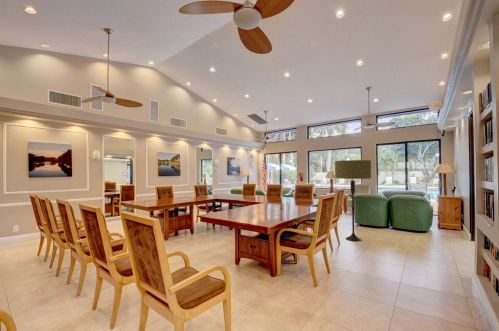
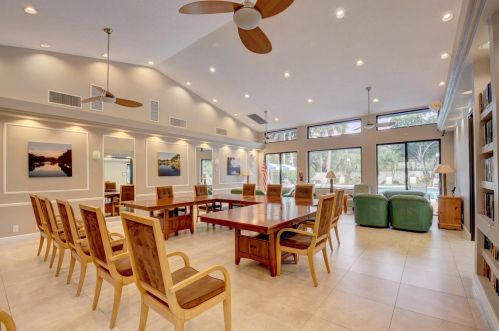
- floor lamp [334,159,372,242]
